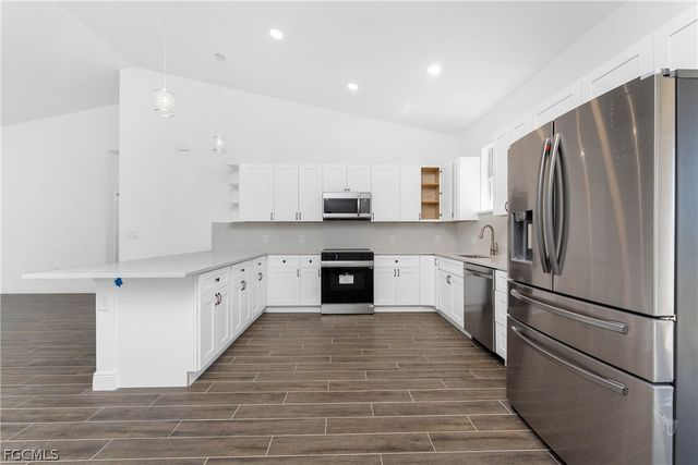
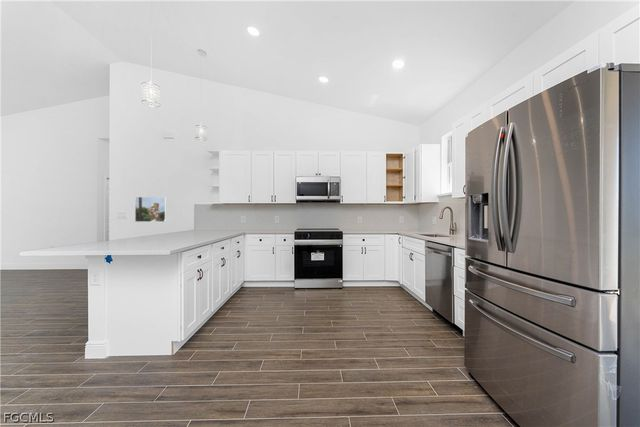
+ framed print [134,196,167,223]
